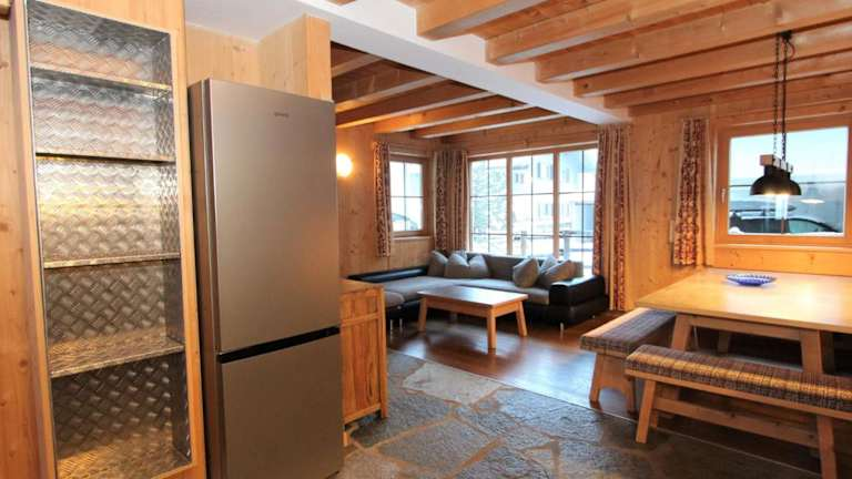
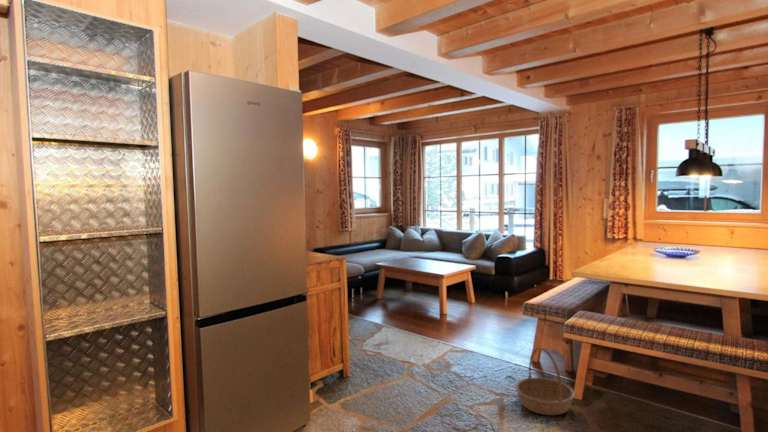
+ basket [514,346,576,416]
